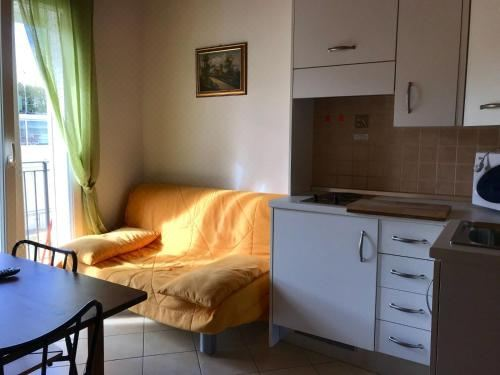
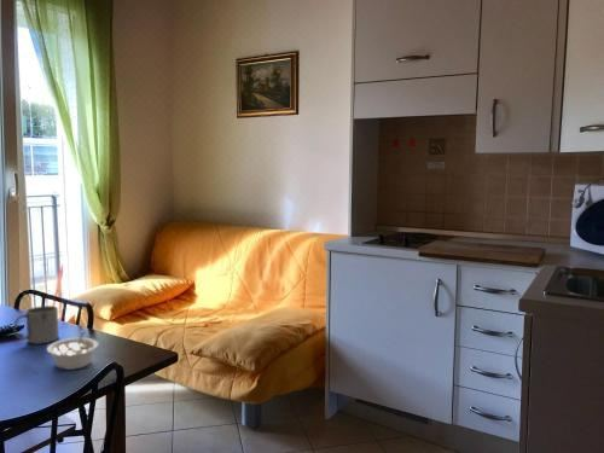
+ legume [46,330,99,371]
+ mug [12,304,60,344]
